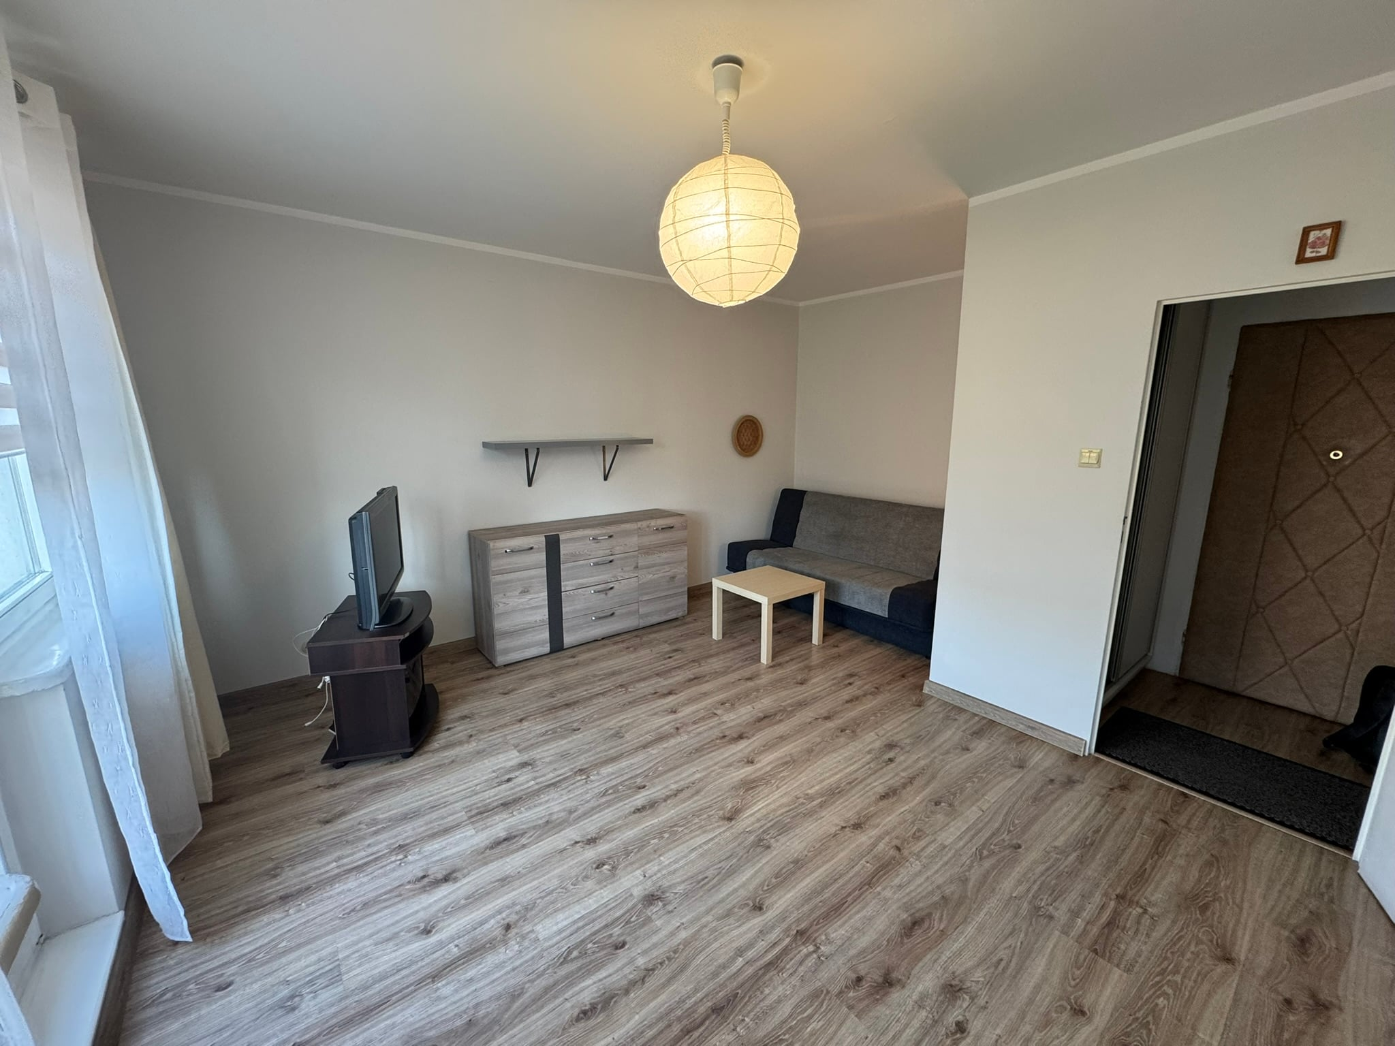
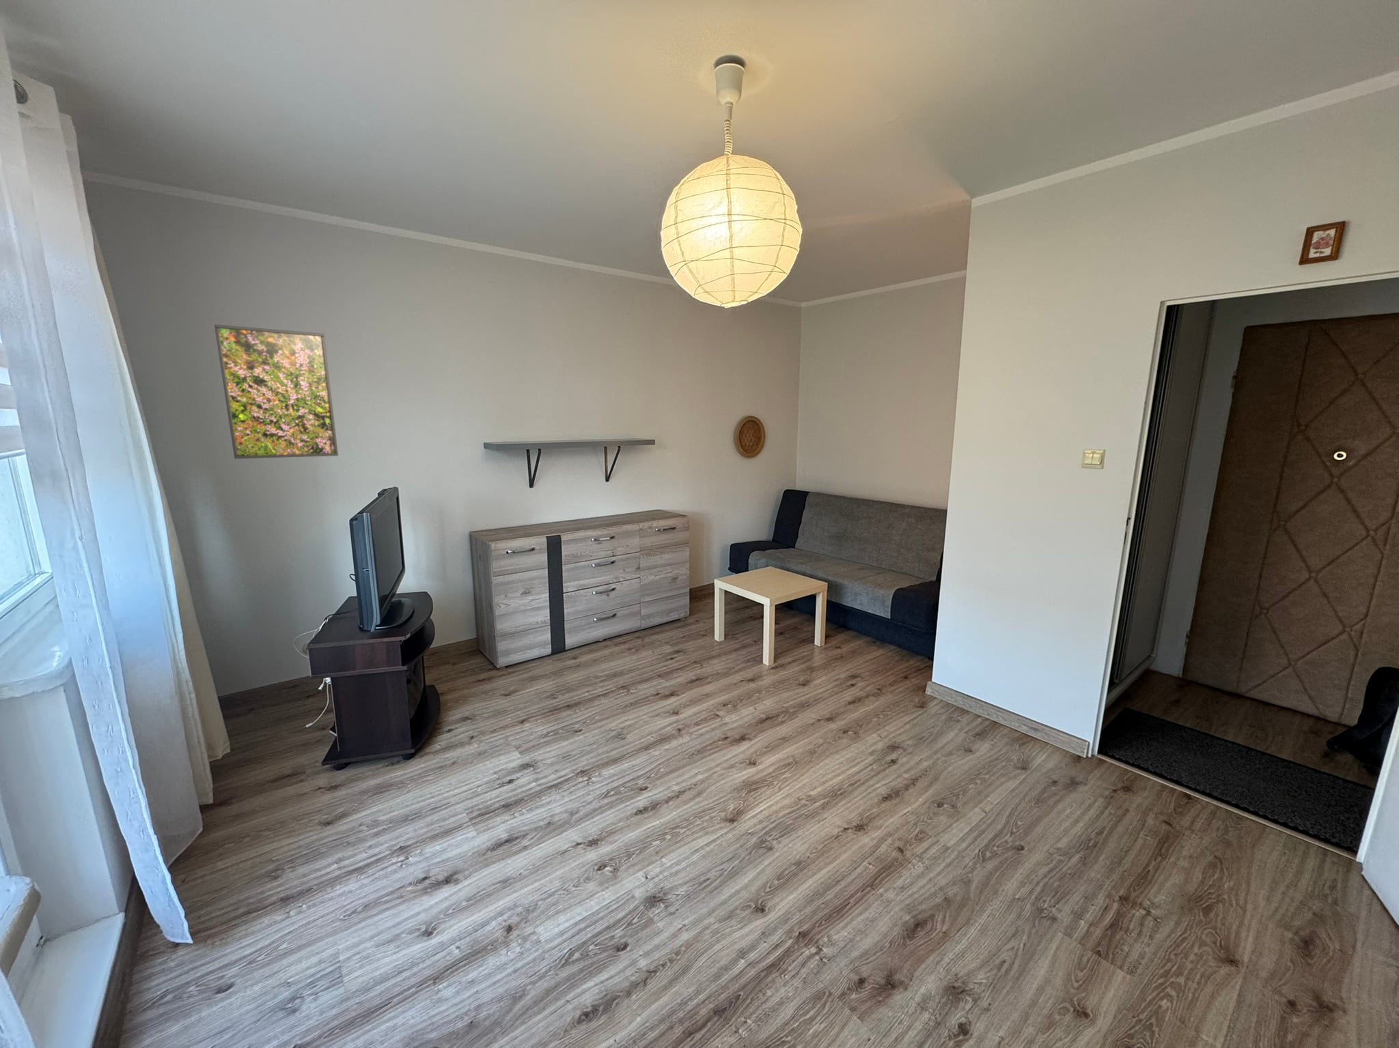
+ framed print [214,324,339,459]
